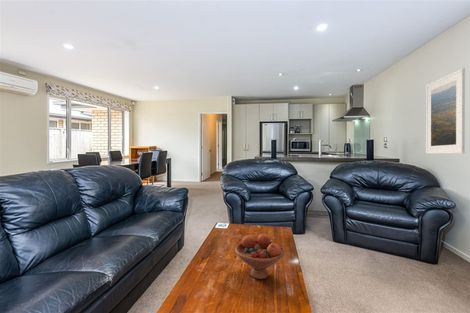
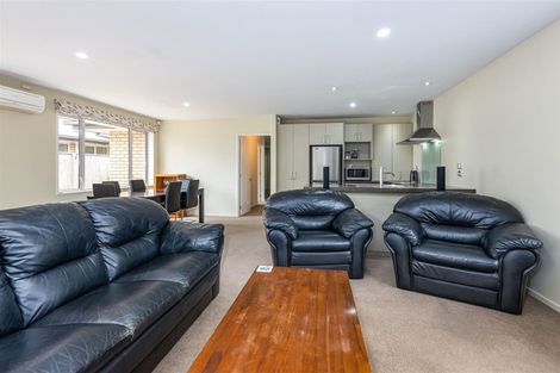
- fruit bowl [234,233,285,280]
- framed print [425,67,466,155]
